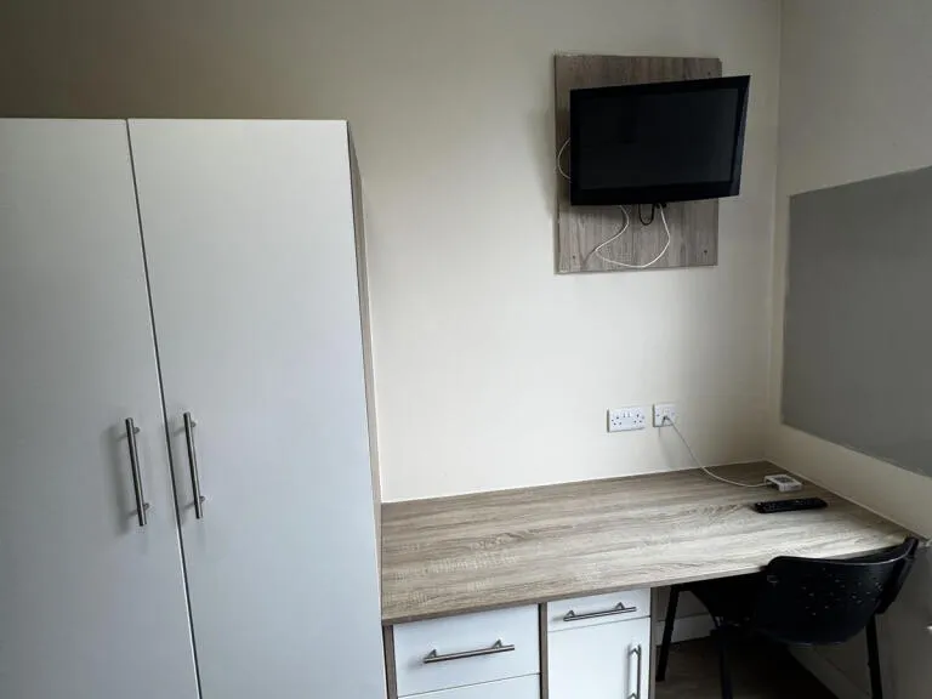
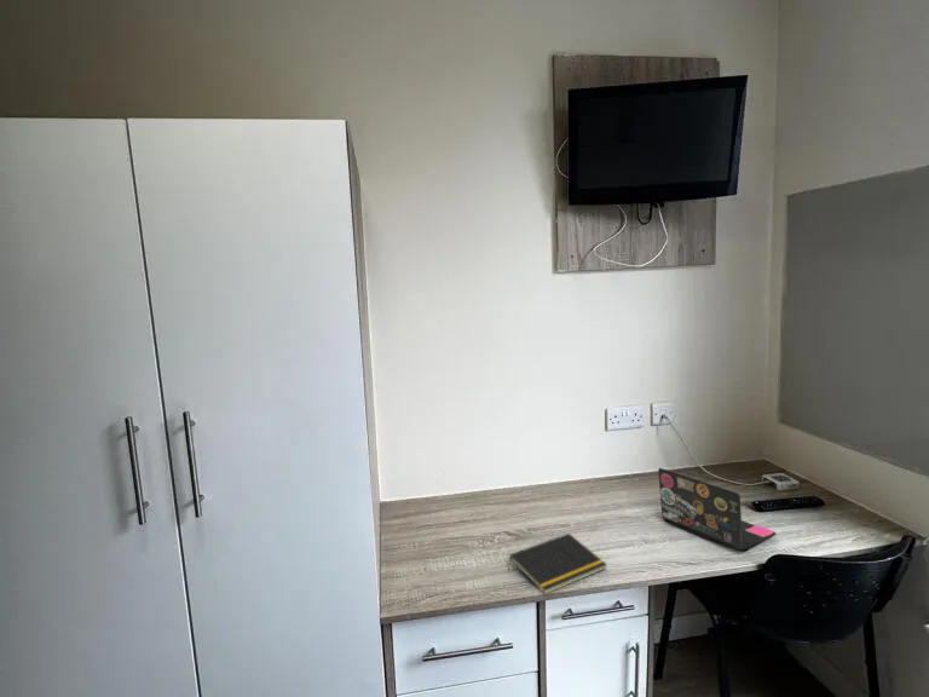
+ laptop [657,467,777,553]
+ notepad [507,532,608,595]
